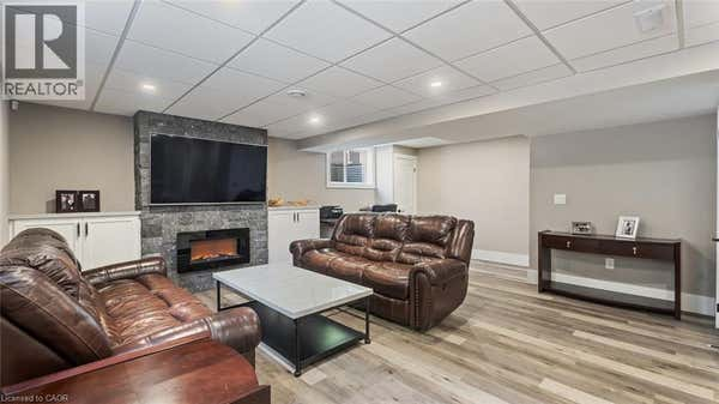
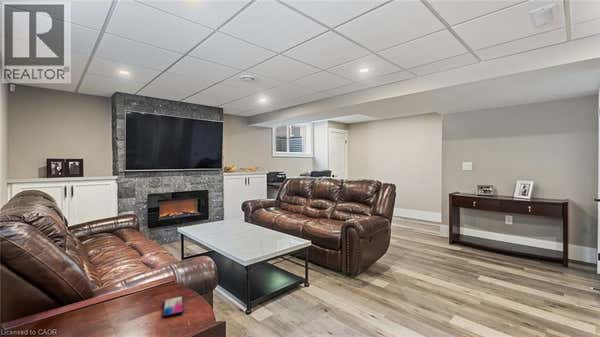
+ smartphone [162,296,184,318]
